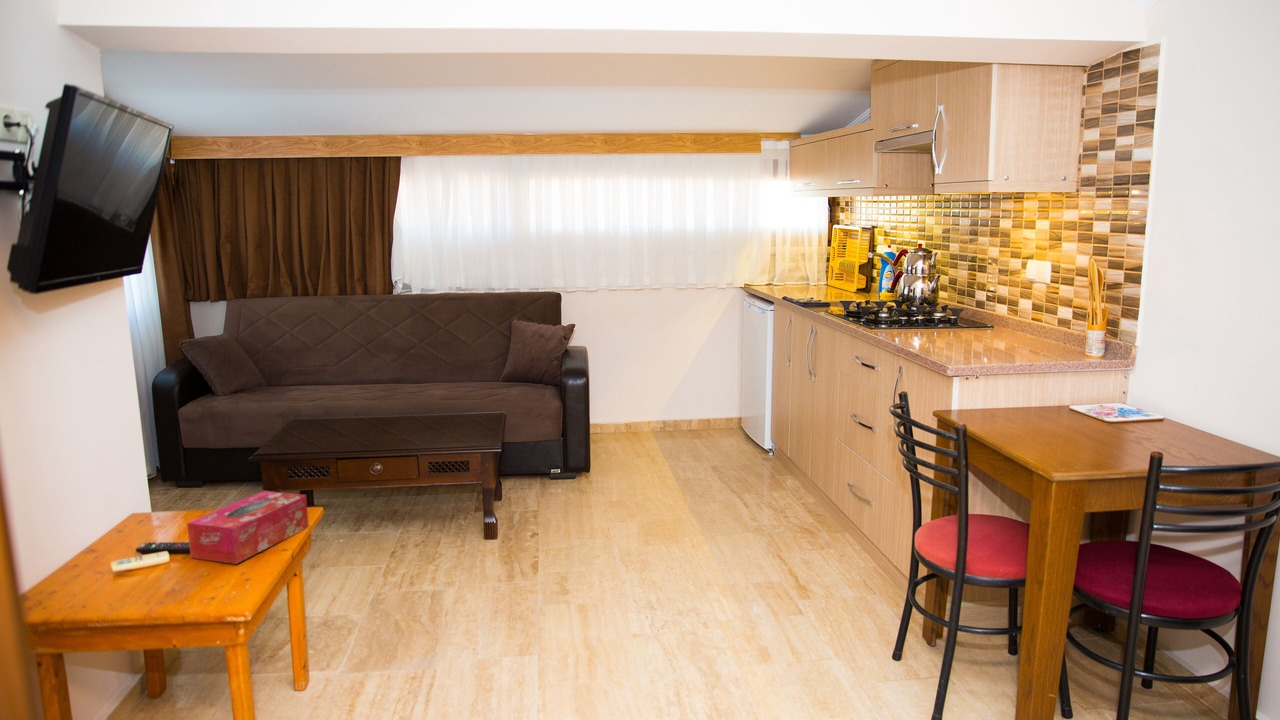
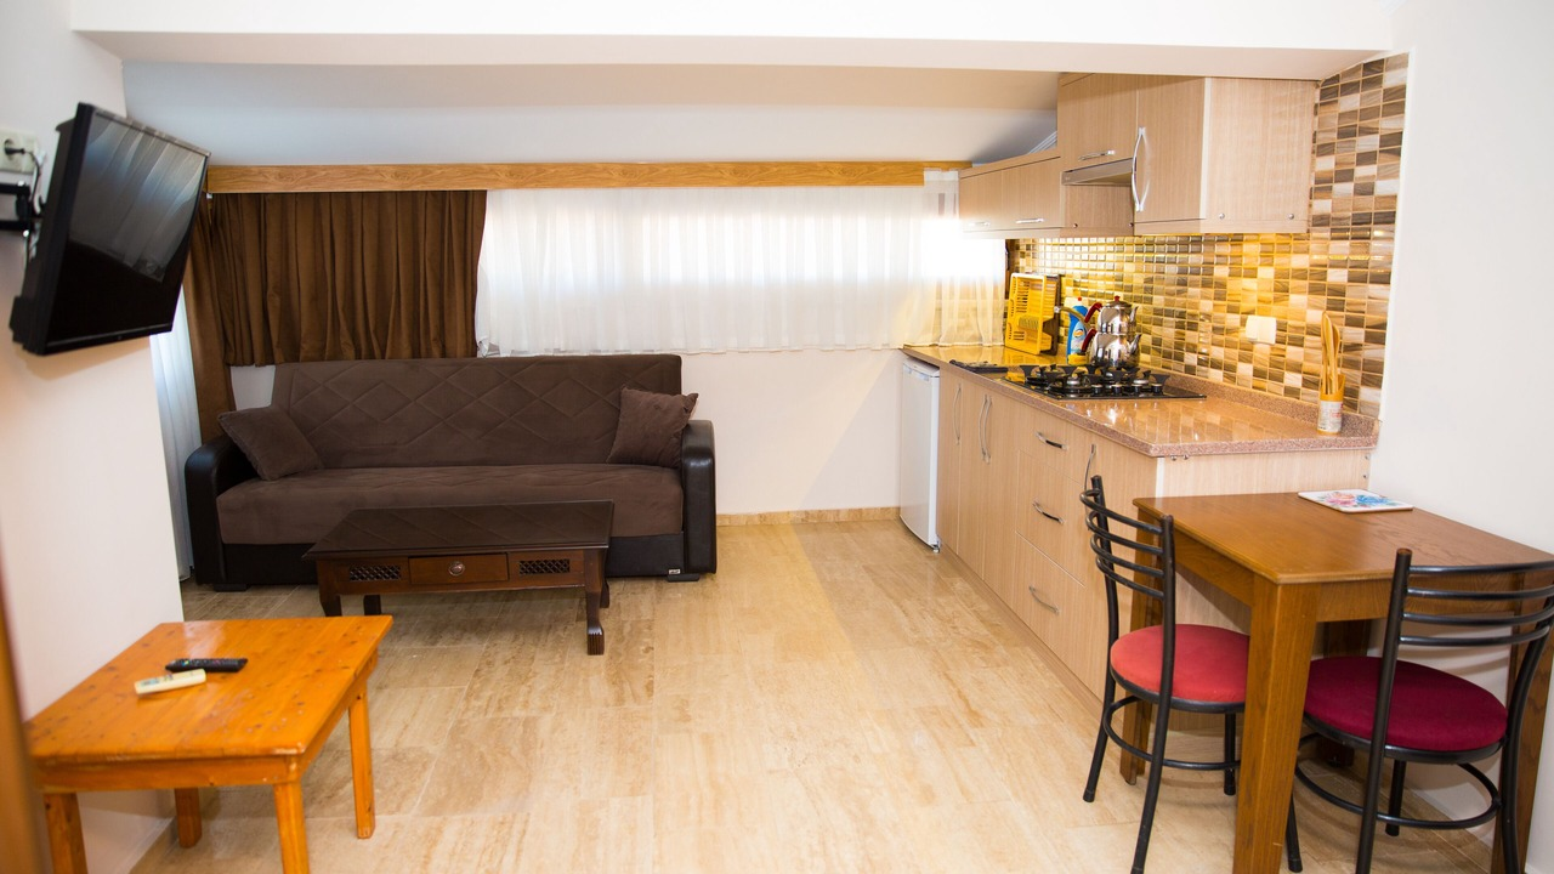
- tissue box [186,490,310,565]
